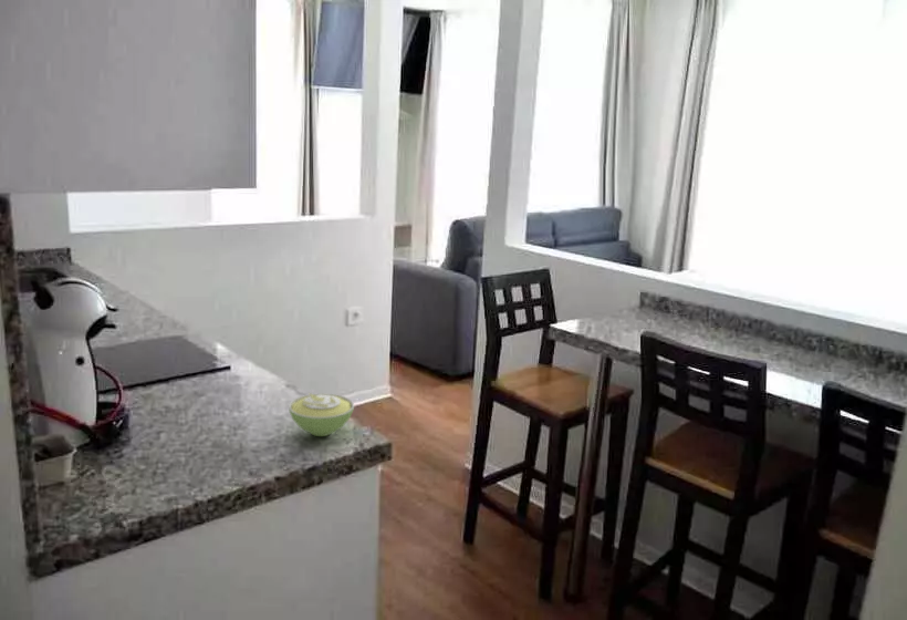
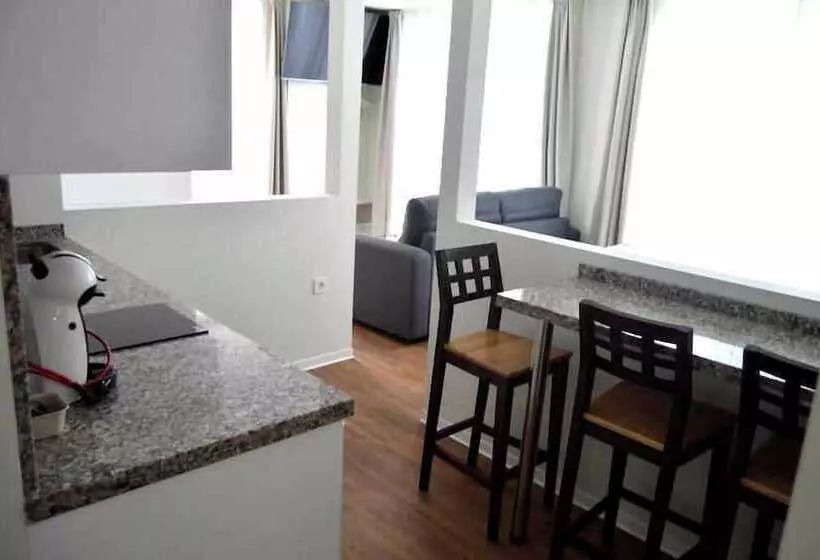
- sugar bowl [288,392,355,437]
